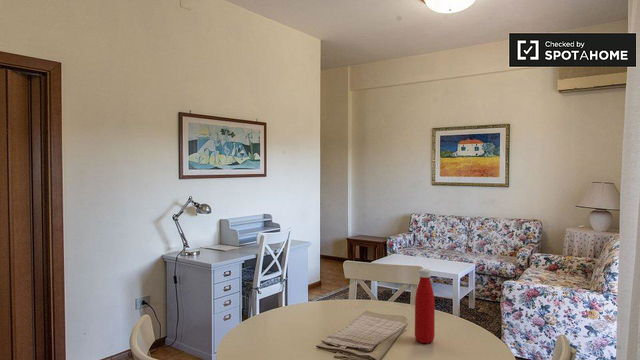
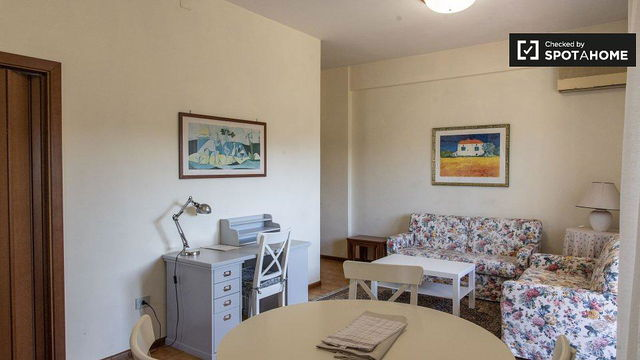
- bottle [414,268,436,345]
